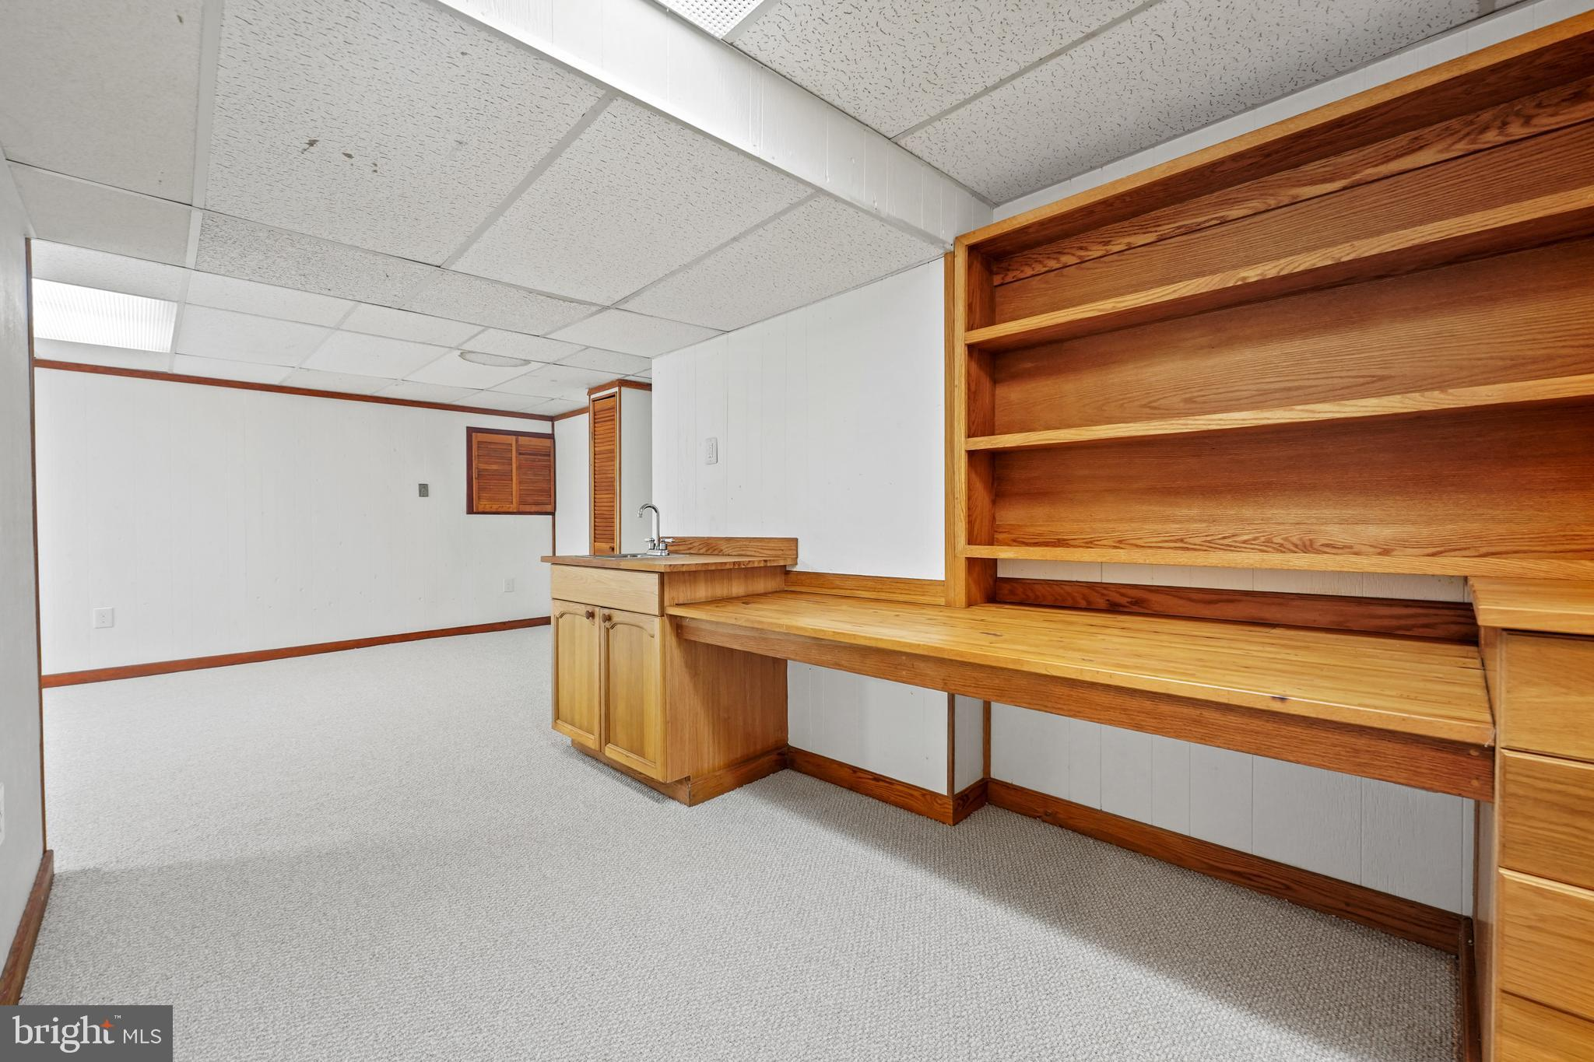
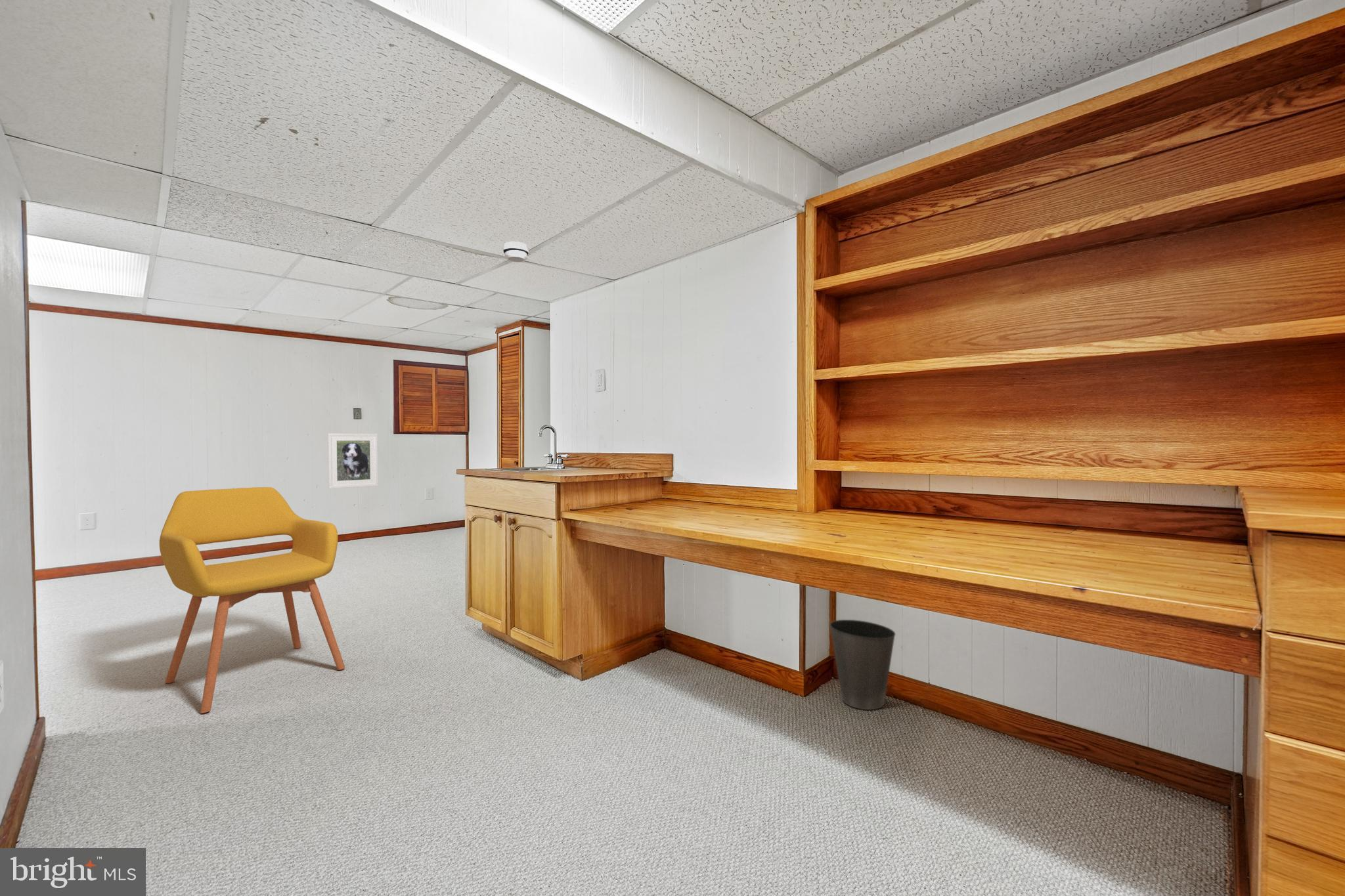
+ waste basket [829,619,896,710]
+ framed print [327,433,379,489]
+ armchair [159,486,345,714]
+ smoke detector [502,241,529,263]
